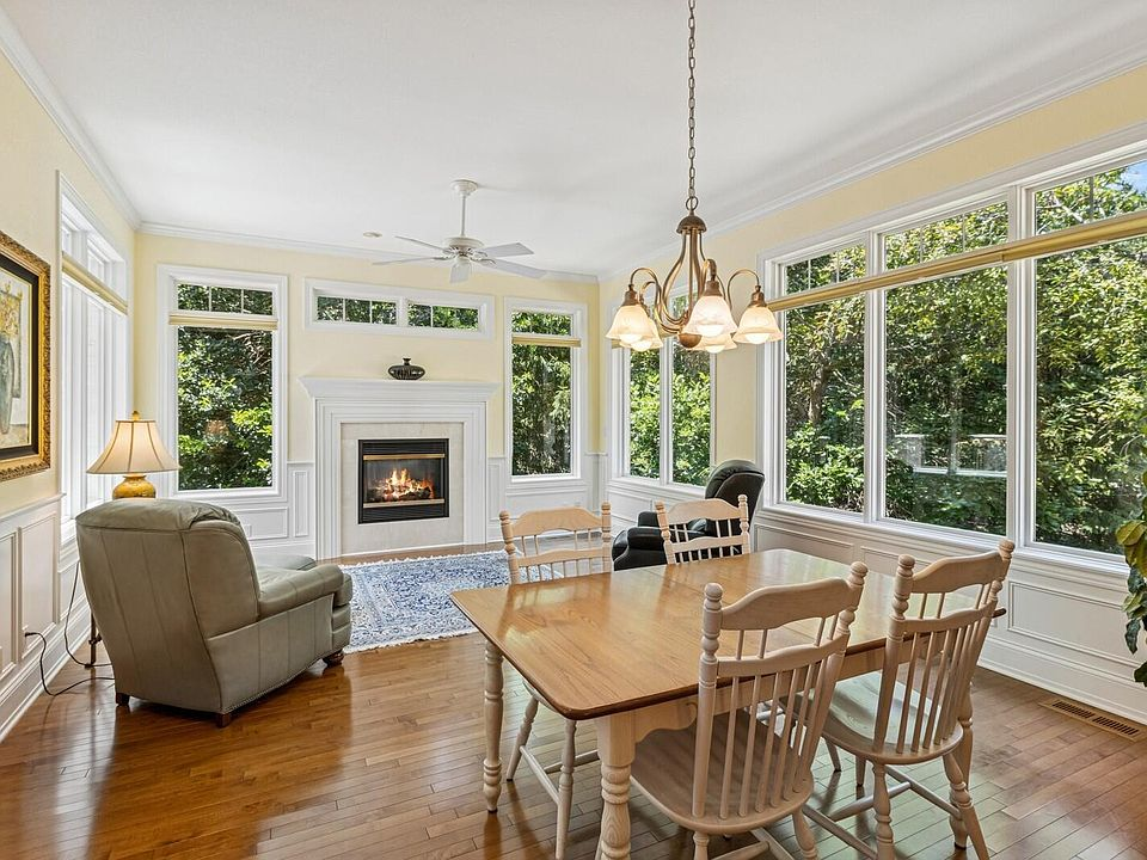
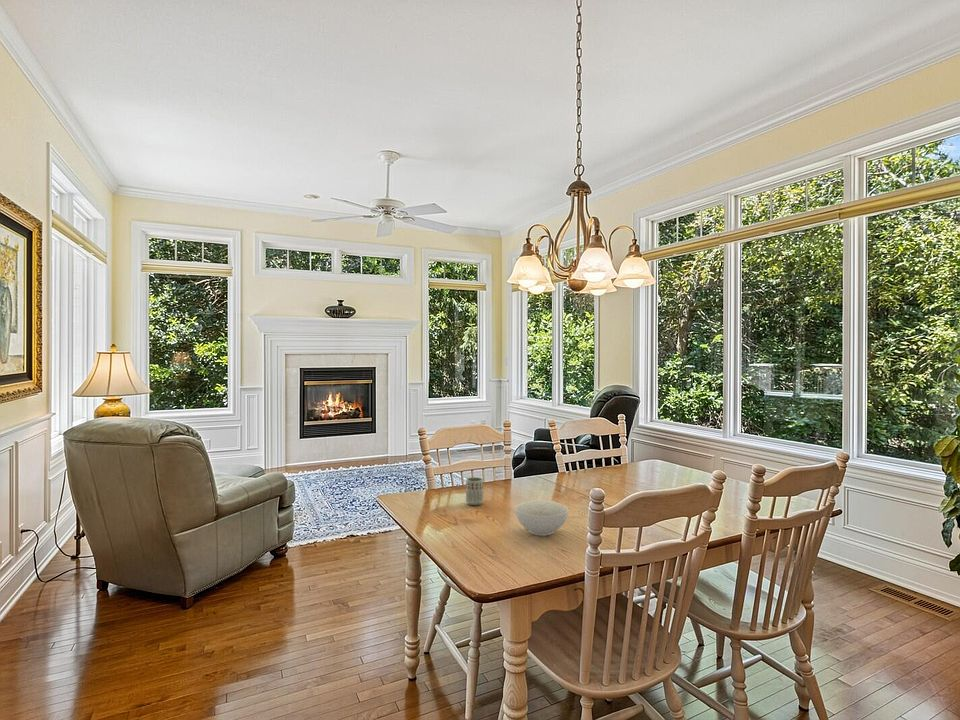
+ bowl [514,499,569,537]
+ cup [465,476,484,506]
